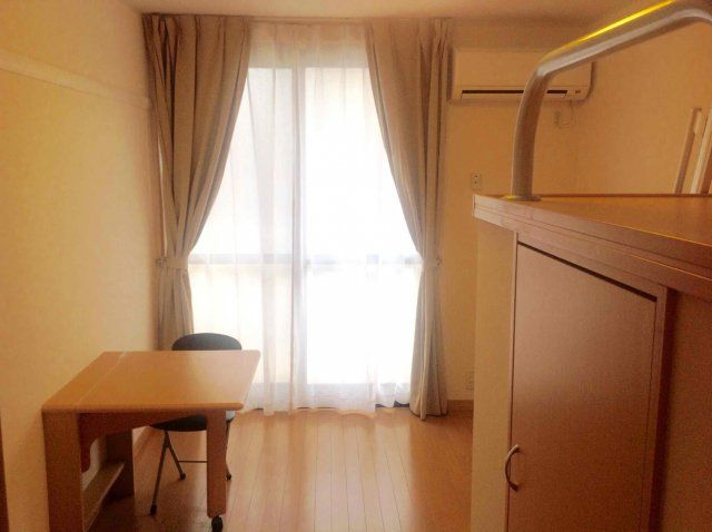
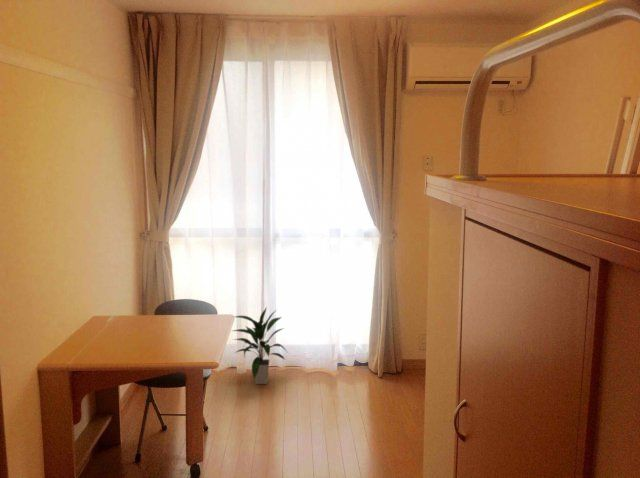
+ indoor plant [232,306,288,385]
